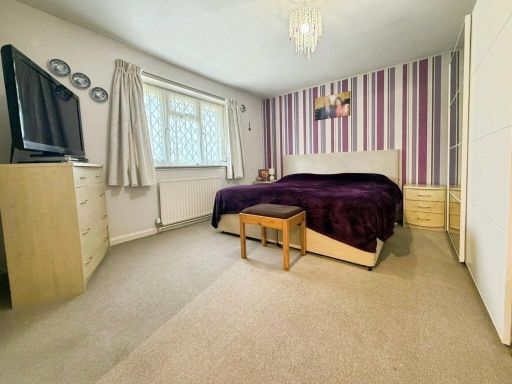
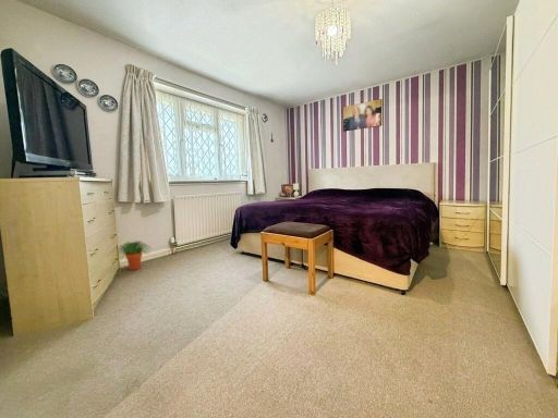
+ potted plant [117,239,153,271]
